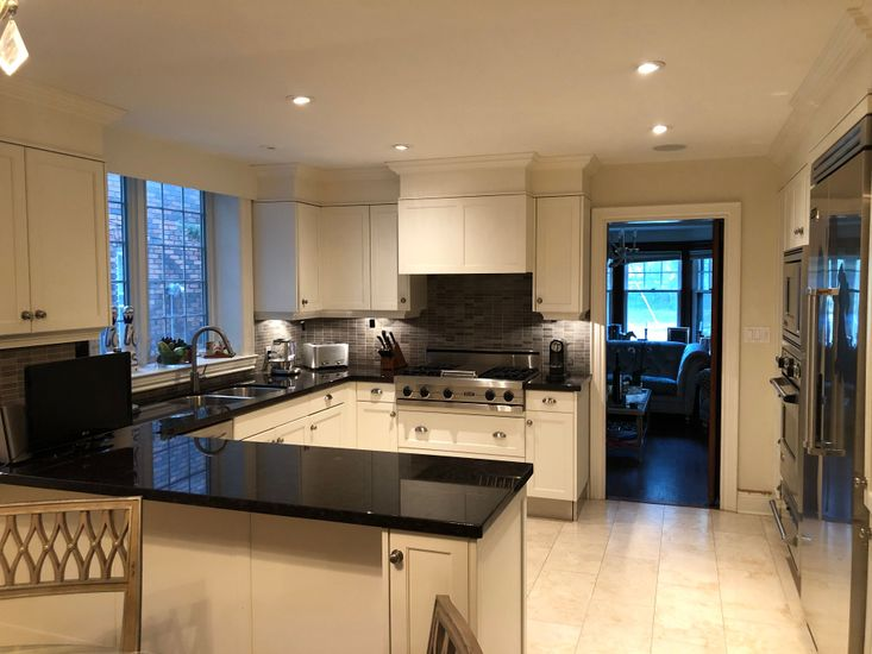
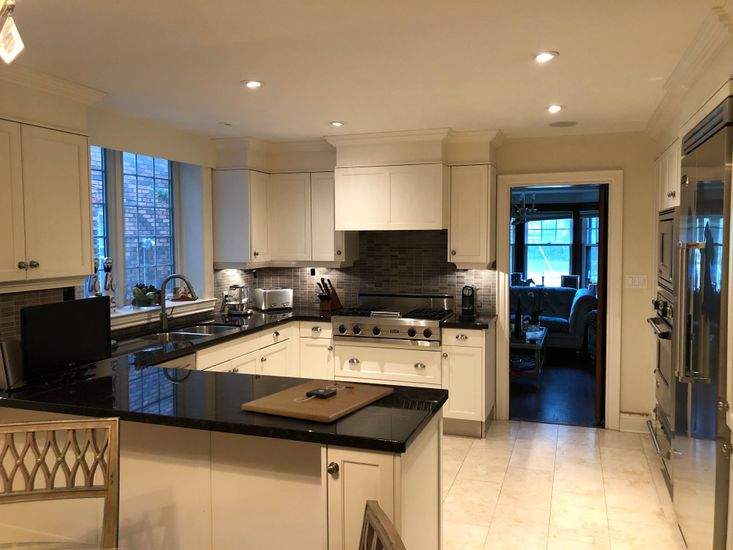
+ cutting board [240,379,395,424]
